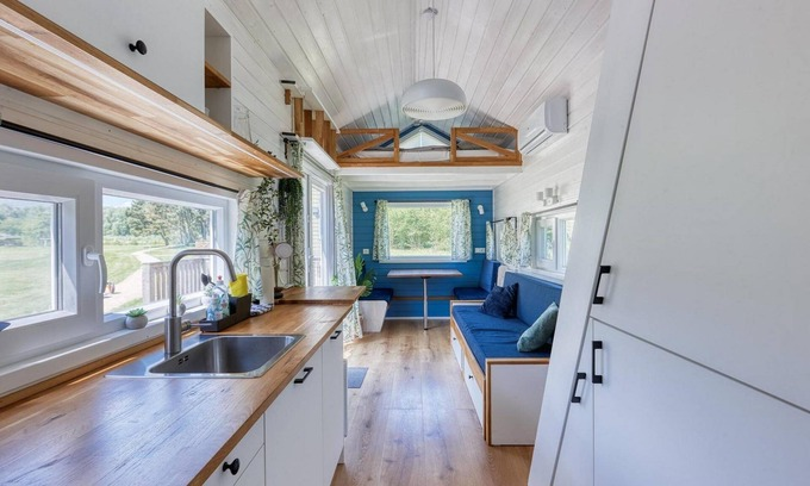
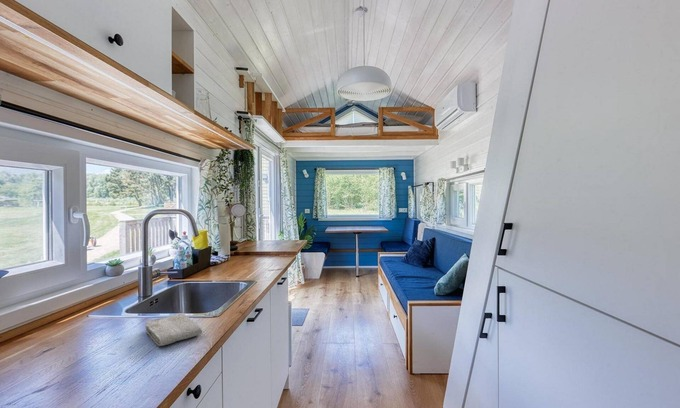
+ washcloth [144,312,203,347]
